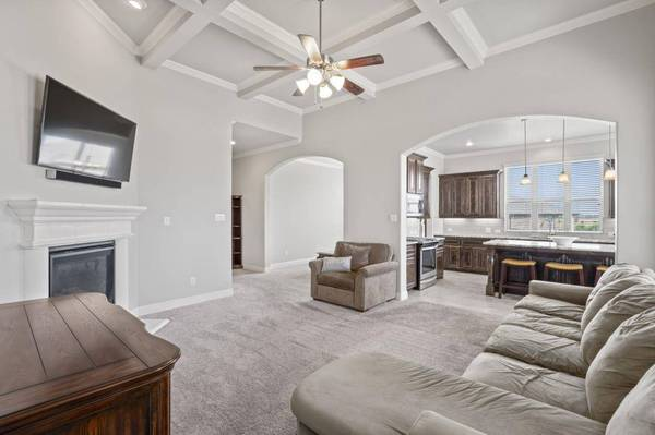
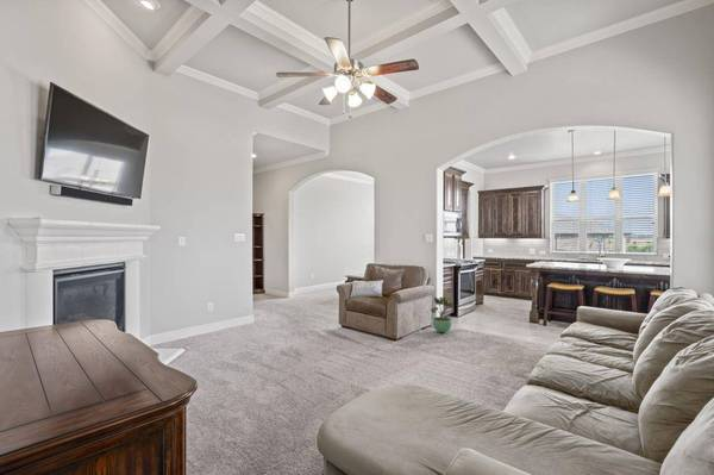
+ potted plant [430,296,455,333]
